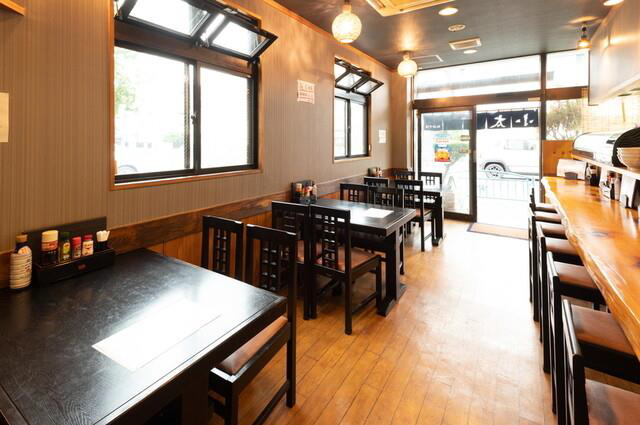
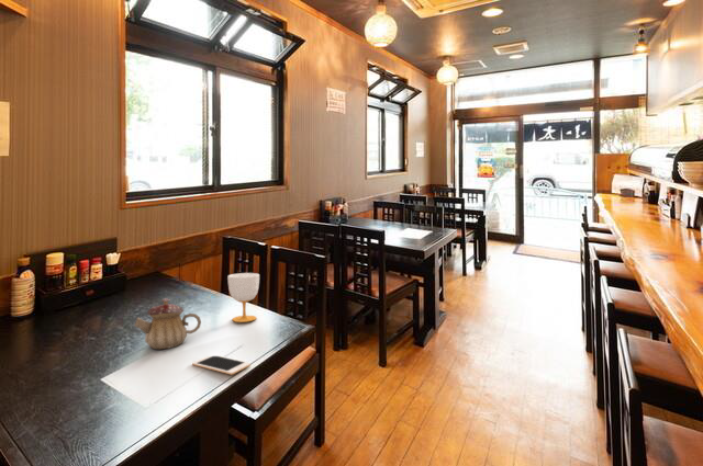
+ cup [226,272,260,323]
+ cell phone [191,355,252,376]
+ teapot [134,297,202,350]
